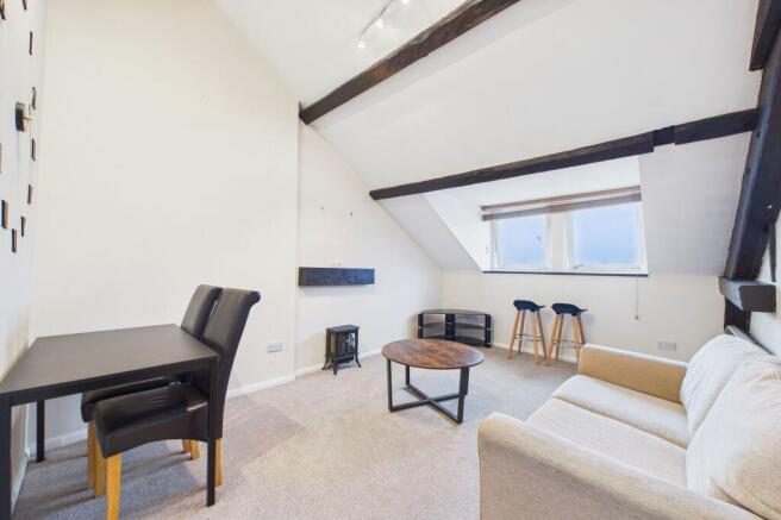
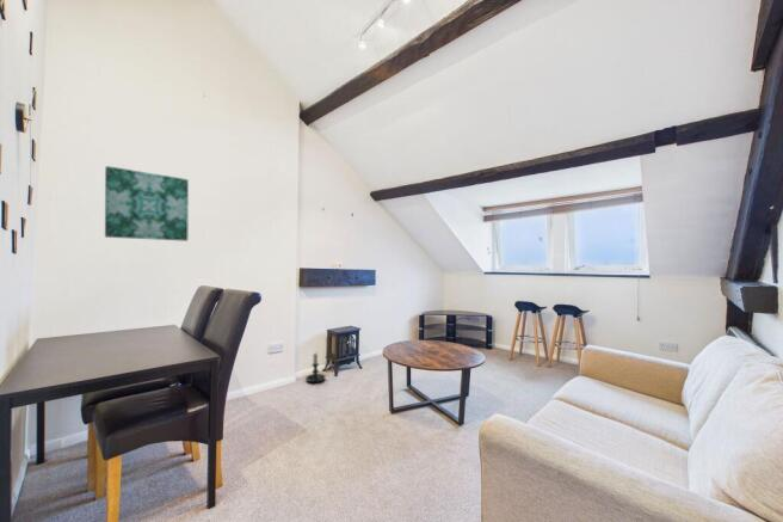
+ wall art [104,165,190,242]
+ candle holder [304,352,327,383]
